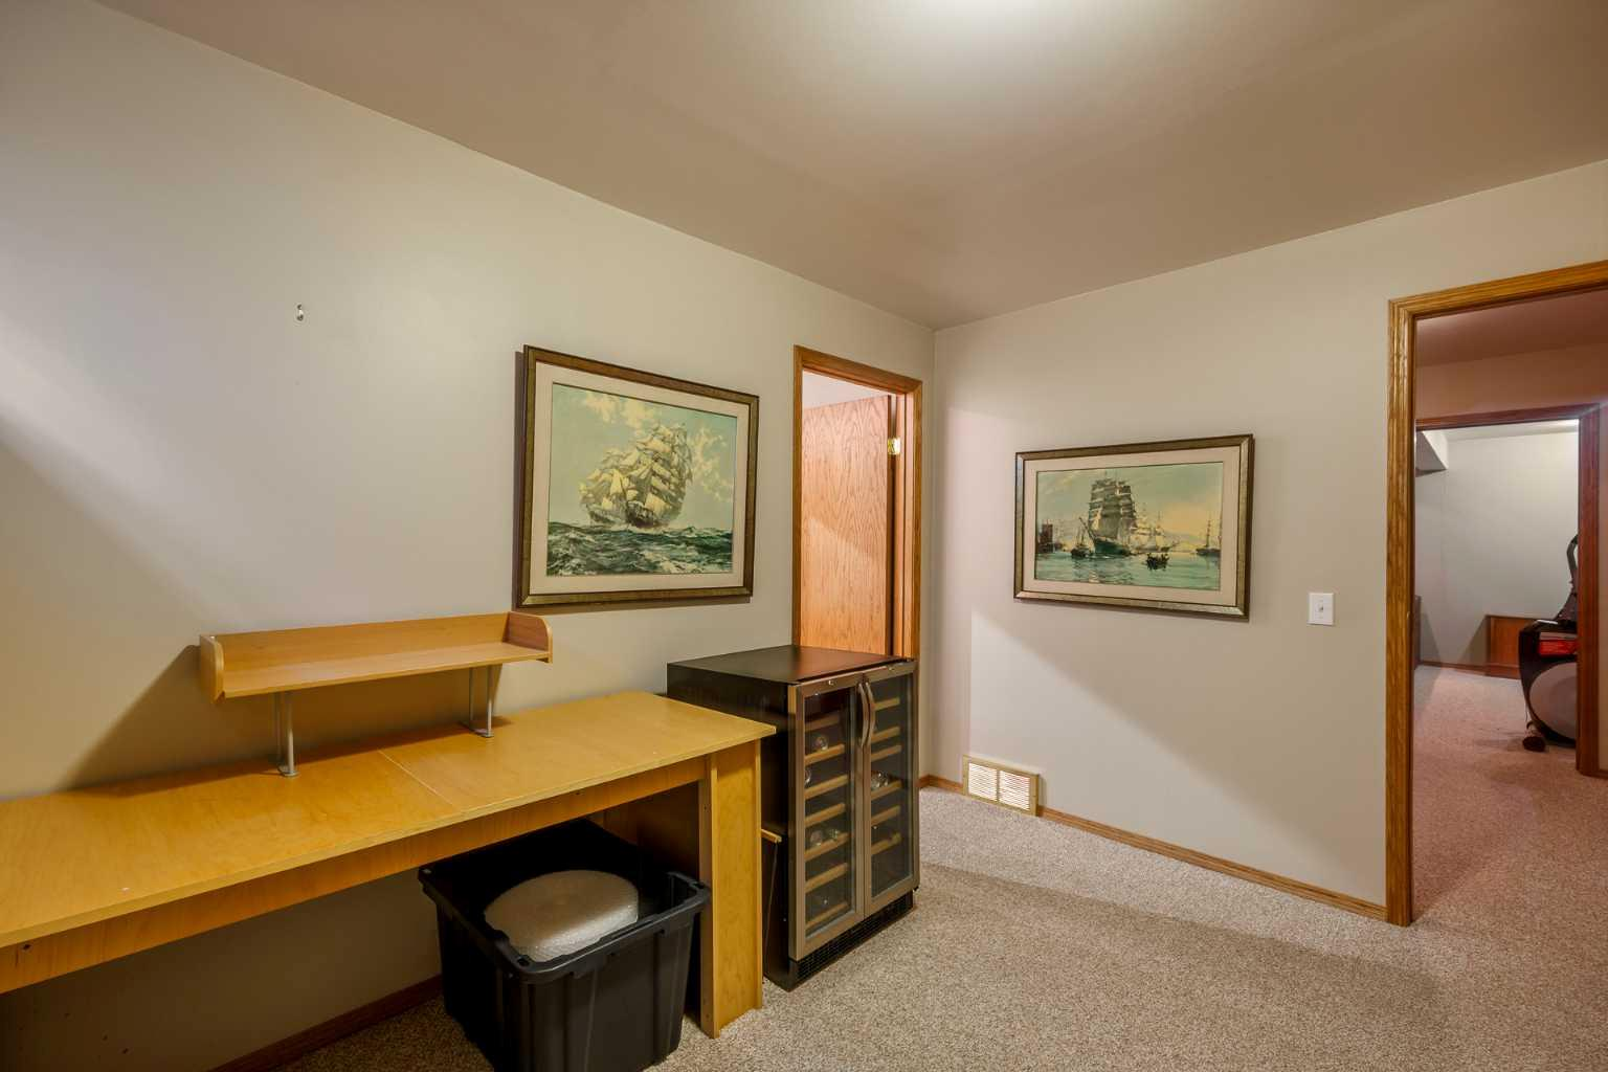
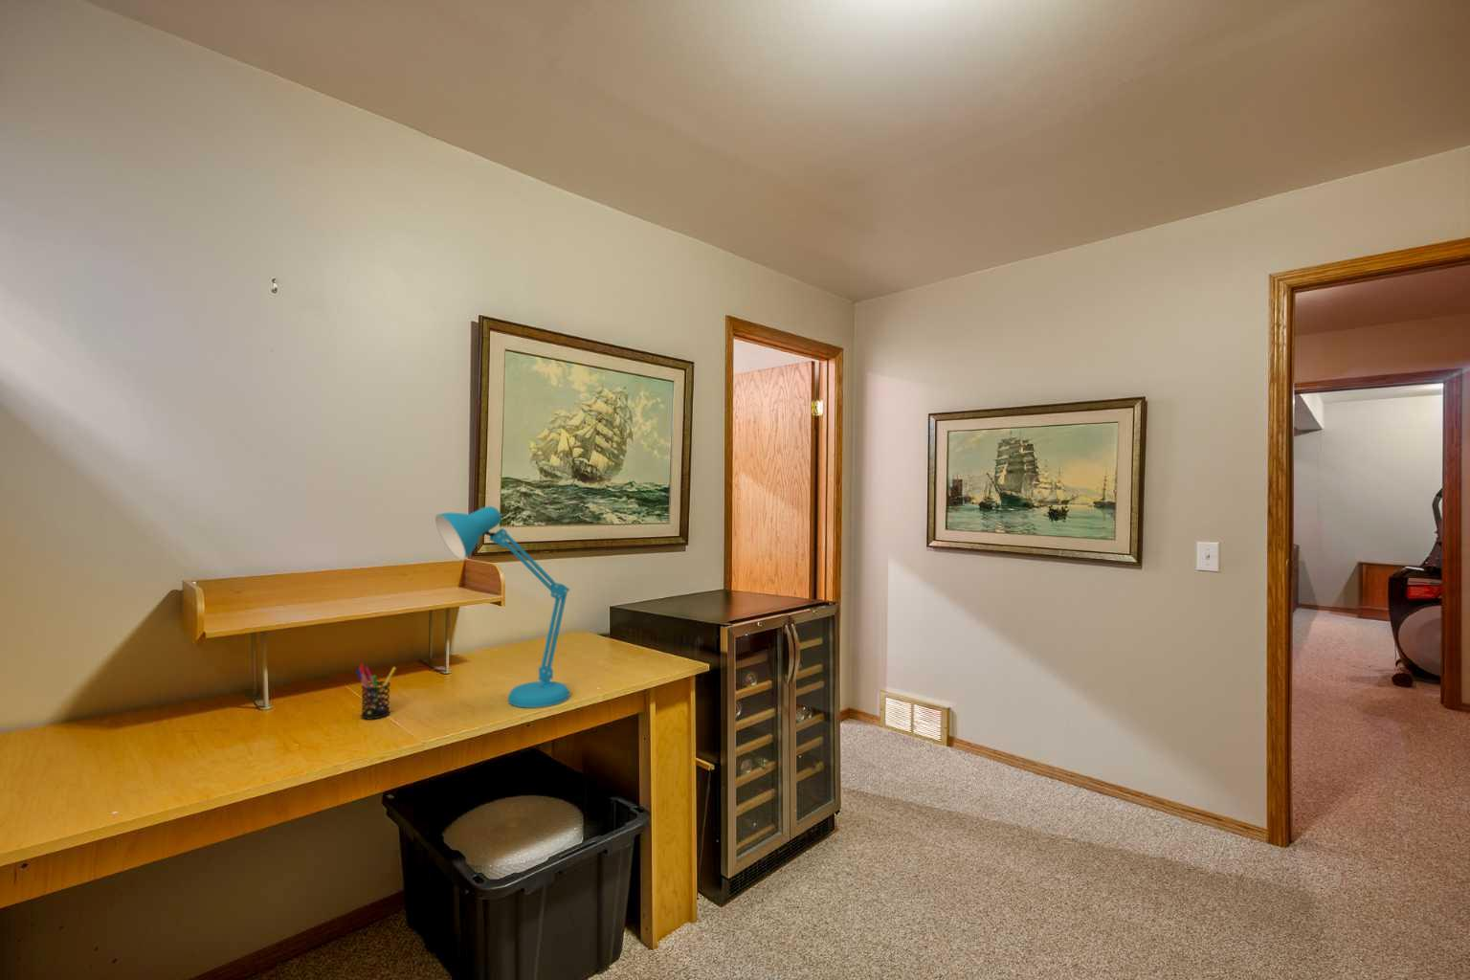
+ desk lamp [434,505,570,709]
+ pen holder [355,663,397,720]
